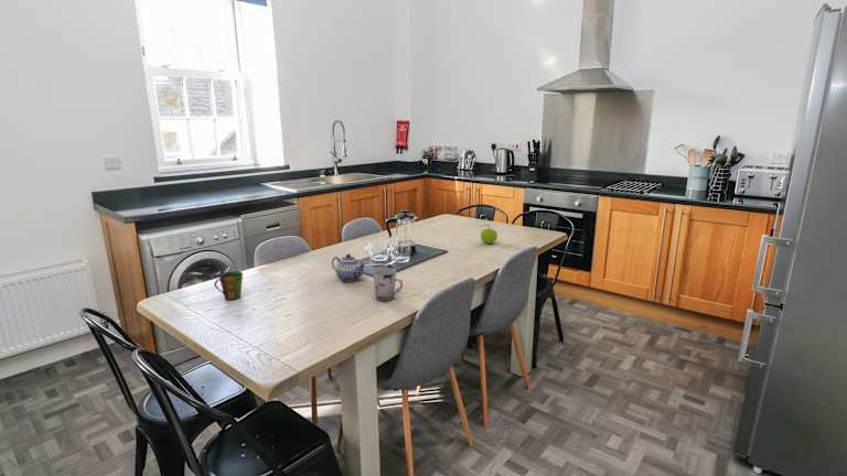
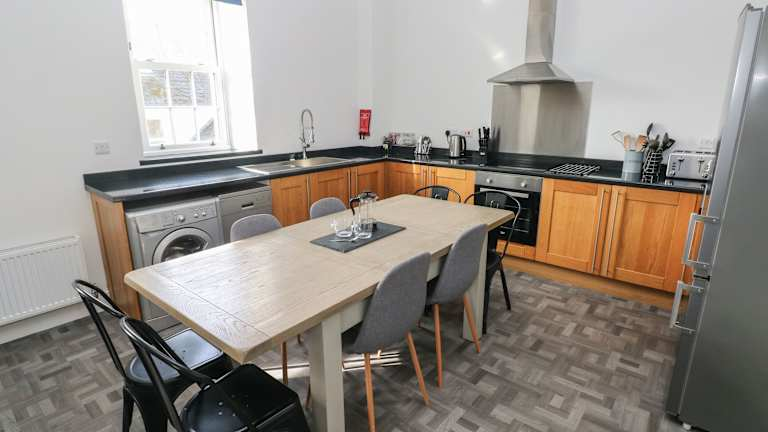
- teapot [331,253,367,282]
- cup [372,268,404,302]
- fruit [475,224,498,245]
- cup [213,270,244,301]
